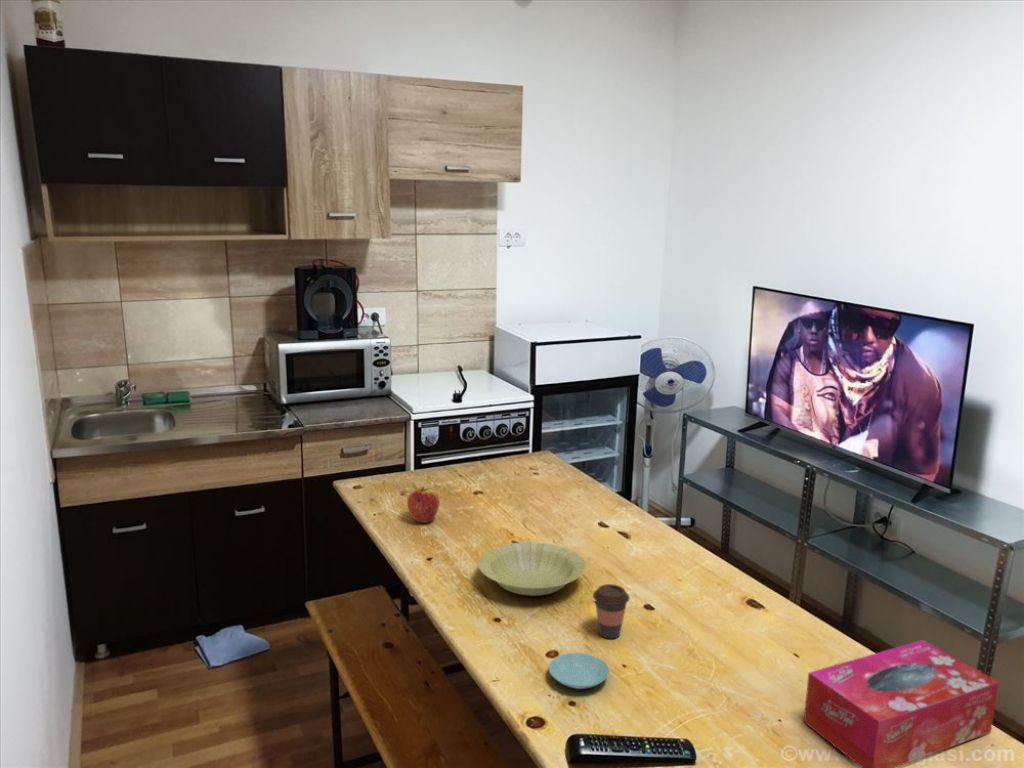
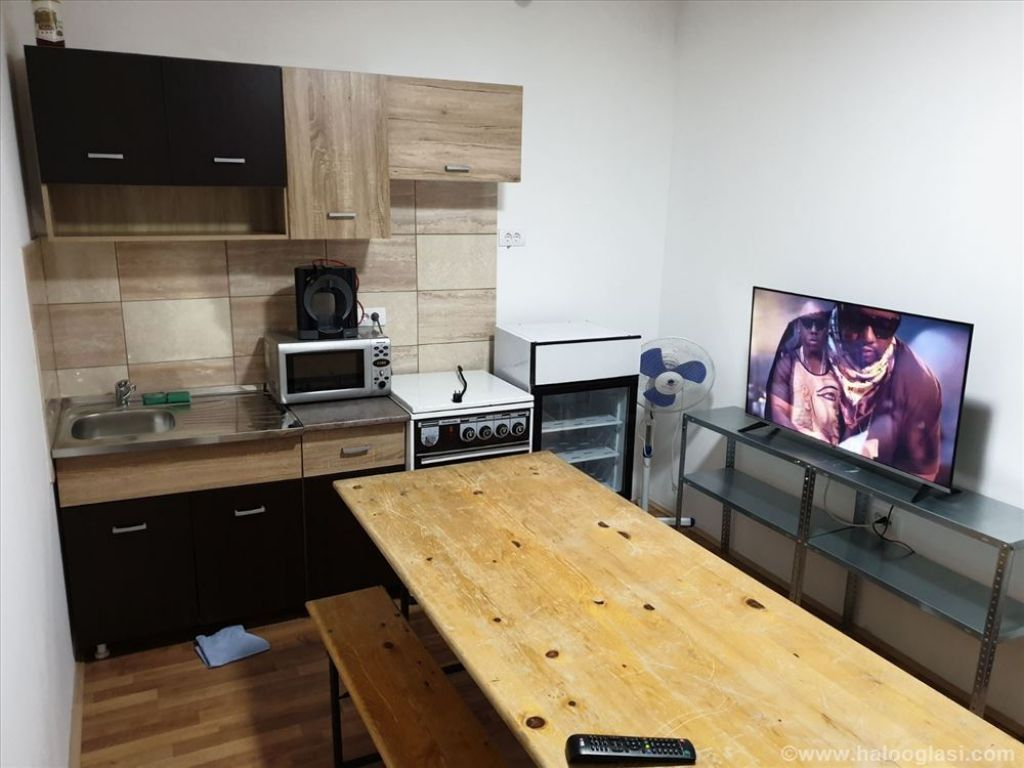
- coffee cup [592,583,631,639]
- tissue box [803,639,1000,768]
- bowl [477,541,587,597]
- apple [406,486,441,524]
- saucer [548,652,610,690]
